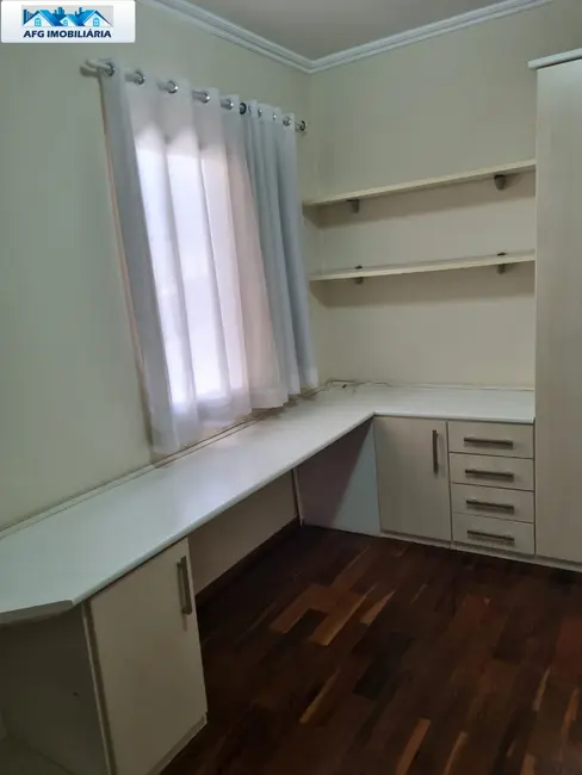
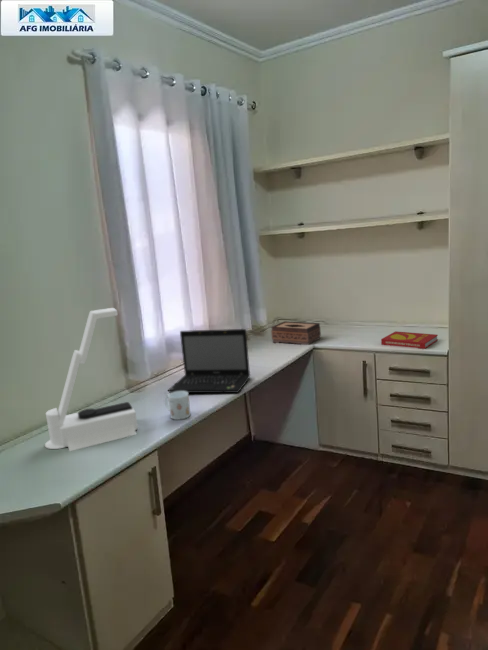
+ book [380,330,439,350]
+ mug [164,391,192,421]
+ desk lamp [44,307,139,452]
+ tissue box [270,320,322,346]
+ laptop [167,328,251,394]
